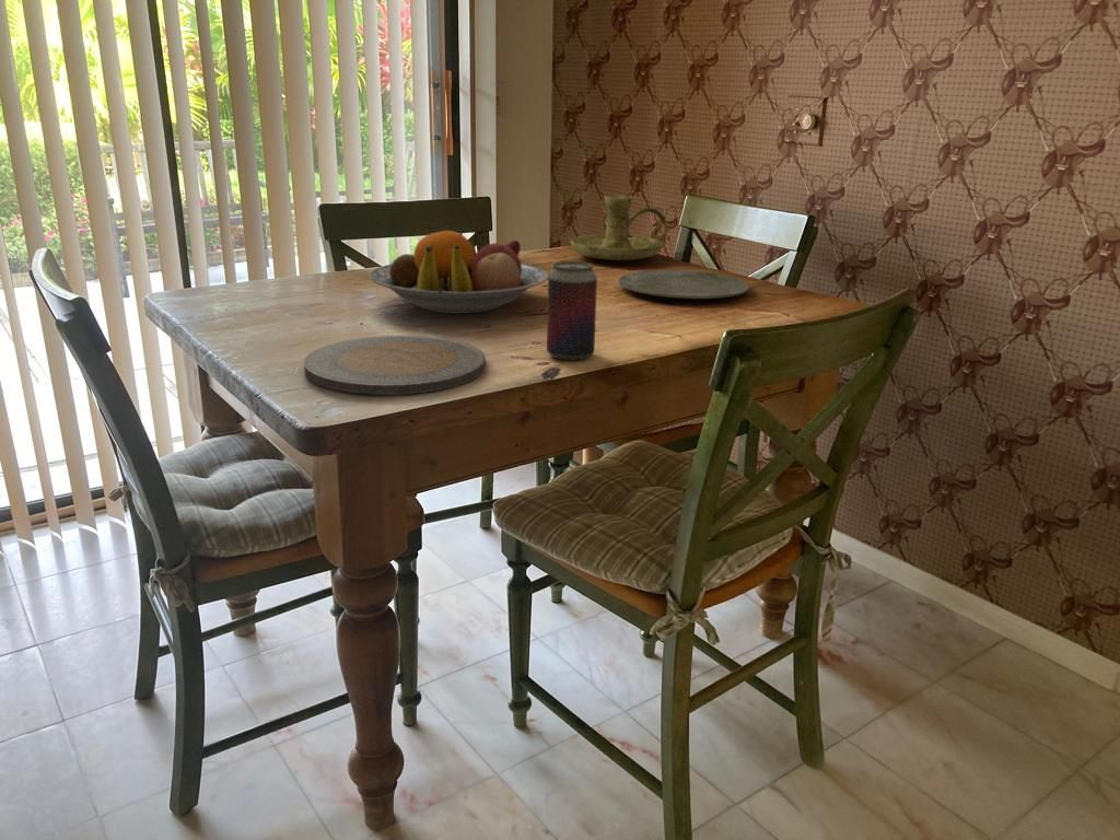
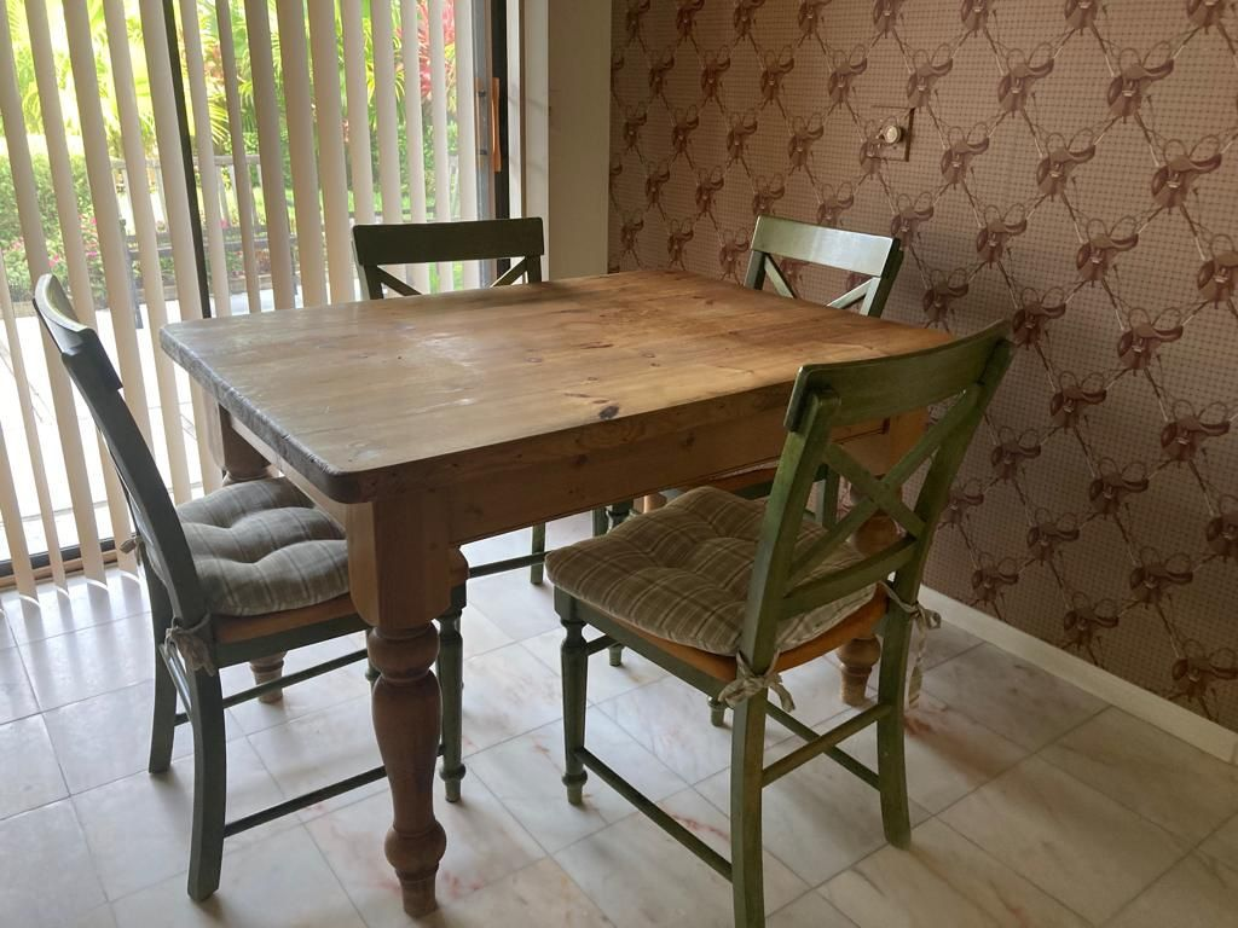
- beverage can [546,260,598,361]
- plate [303,335,487,396]
- candle holder [570,194,667,261]
- fruit bowl [369,230,549,315]
- plate [618,269,750,300]
